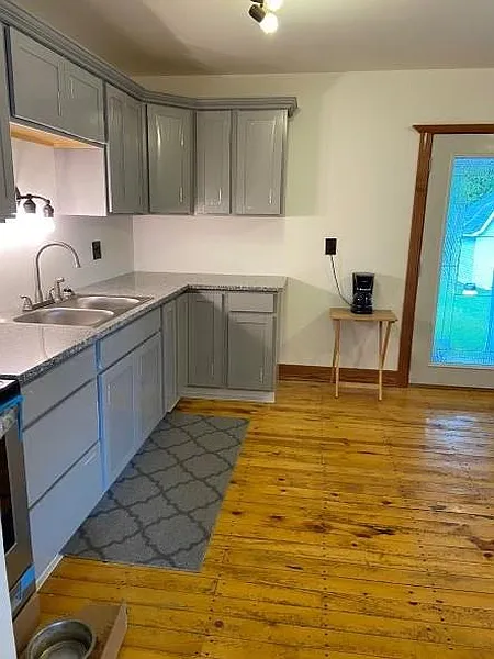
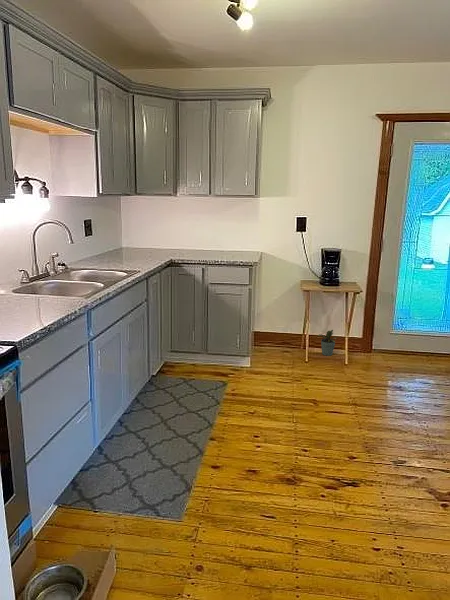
+ potted plant [317,329,340,357]
